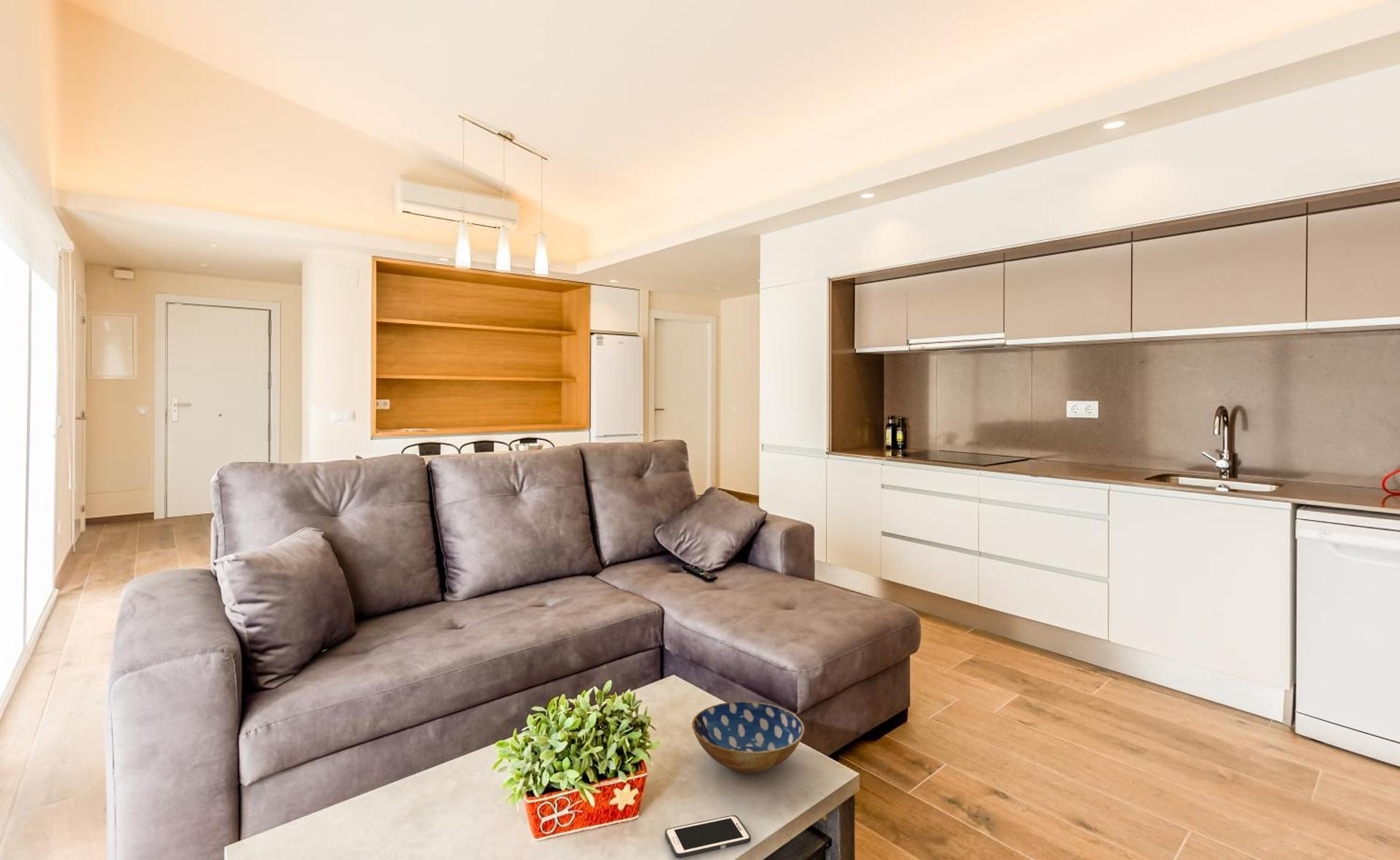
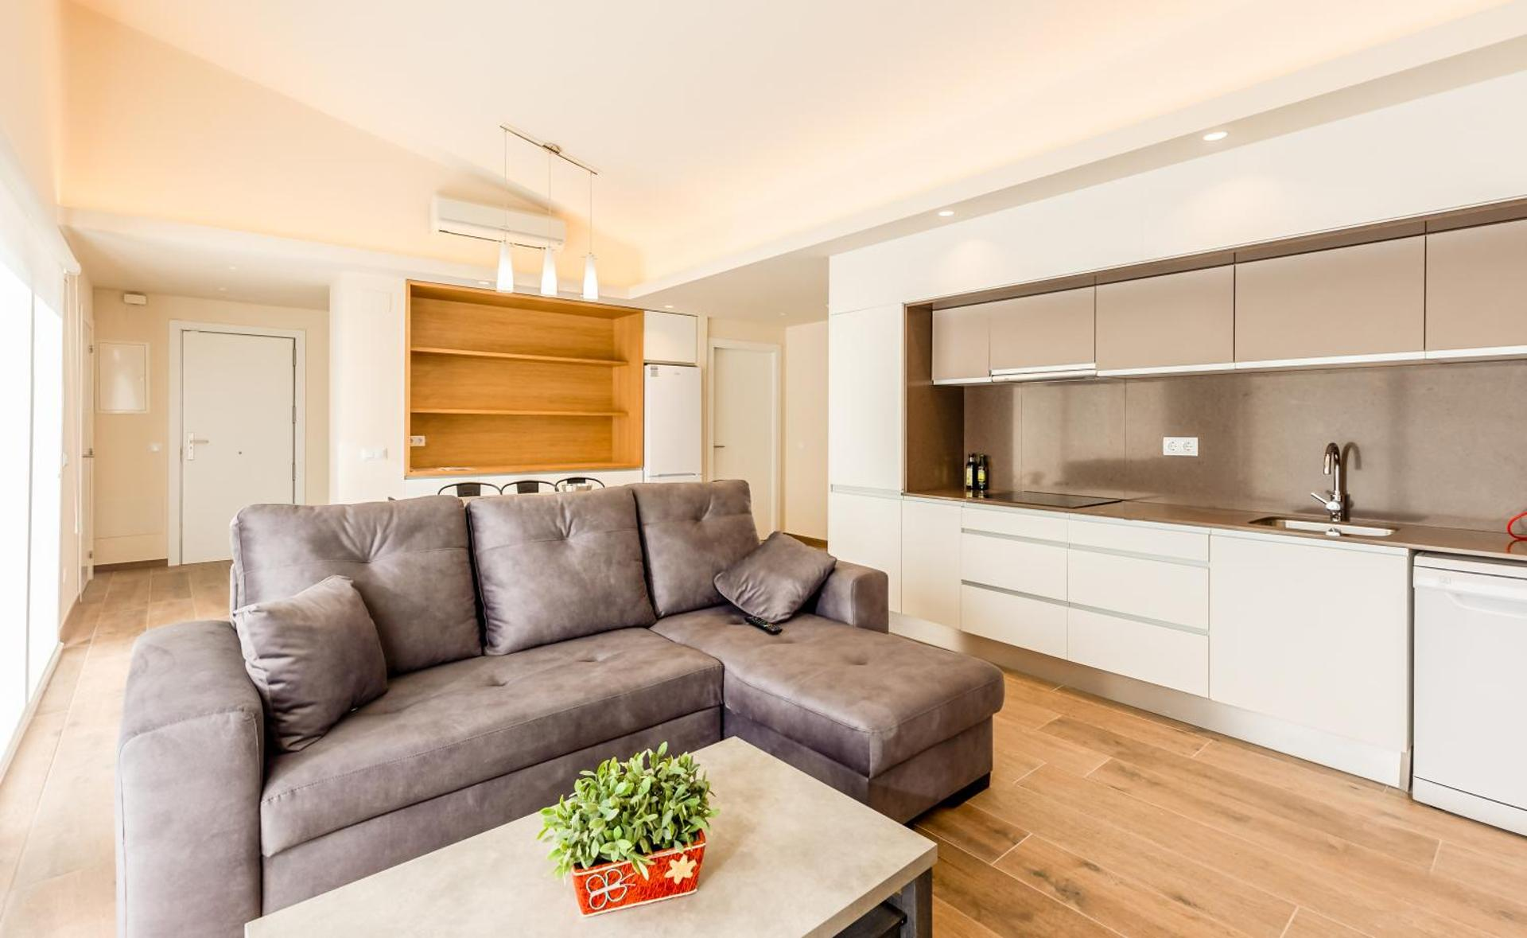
- bowl [691,701,806,774]
- cell phone [664,815,752,859]
